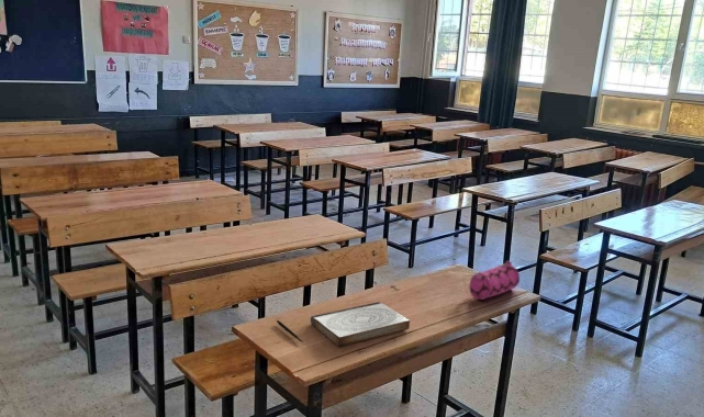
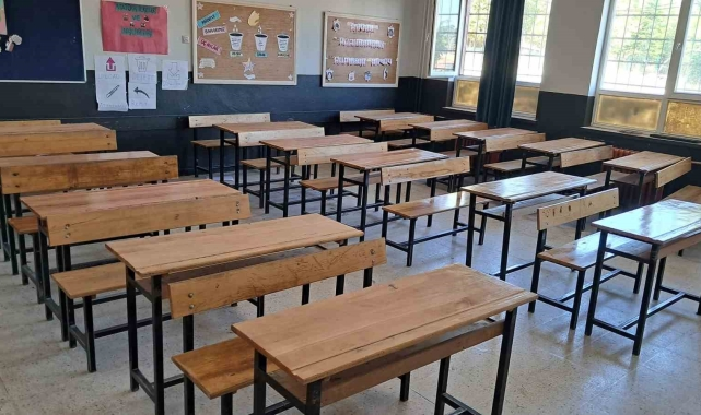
- pencil case [468,260,521,301]
- pen [276,319,304,343]
- book [310,301,411,348]
